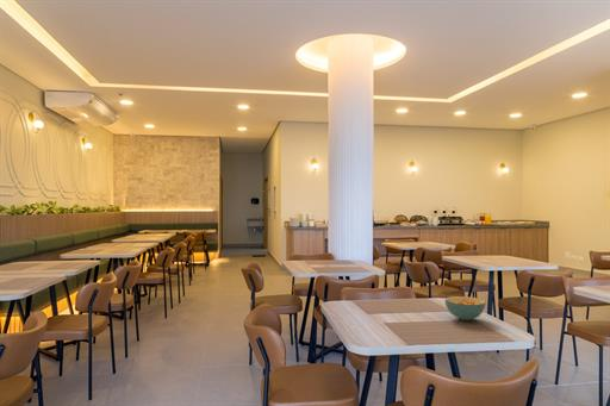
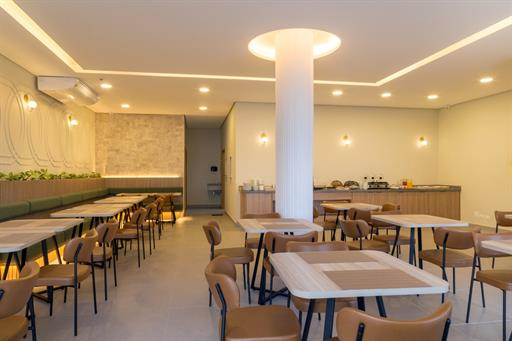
- cereal bowl [443,295,487,321]
